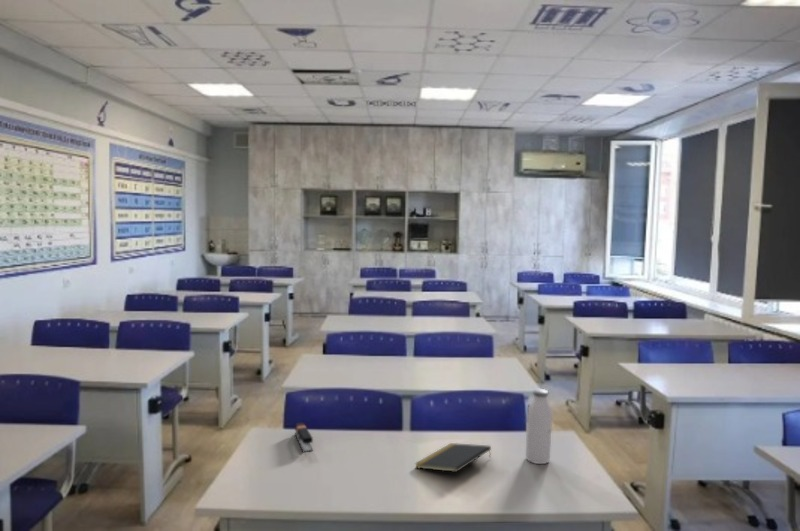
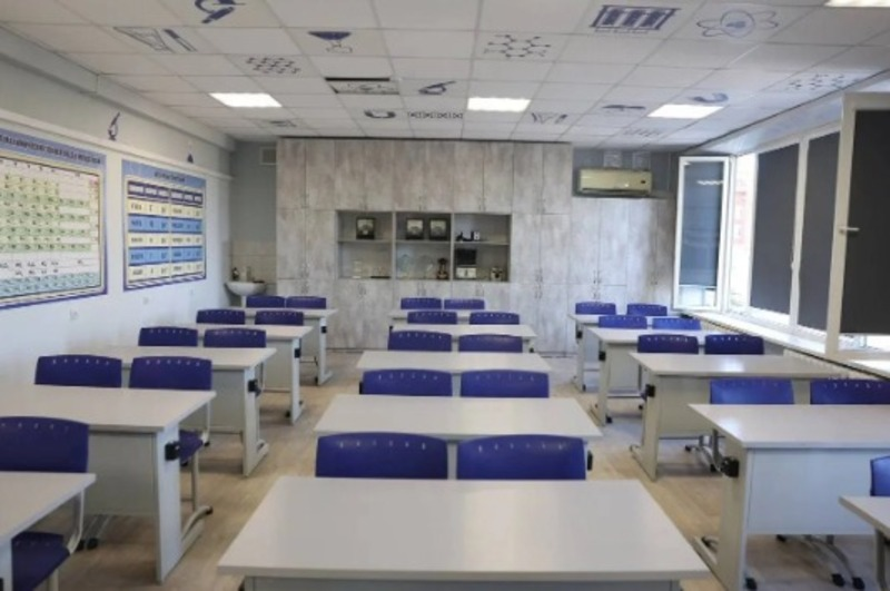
- water bottle [525,388,553,465]
- stapler [294,422,314,454]
- notepad [414,442,492,473]
